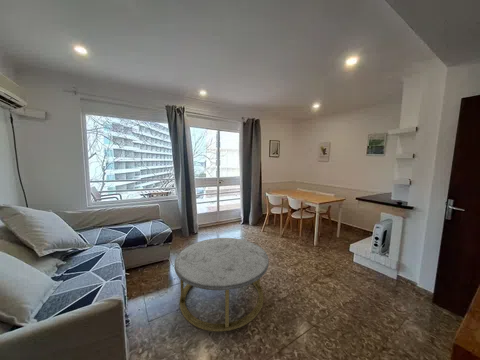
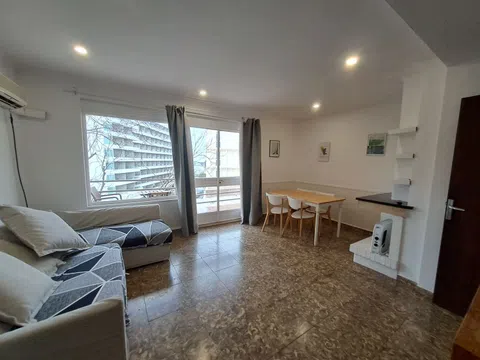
- coffee table [173,237,270,333]
